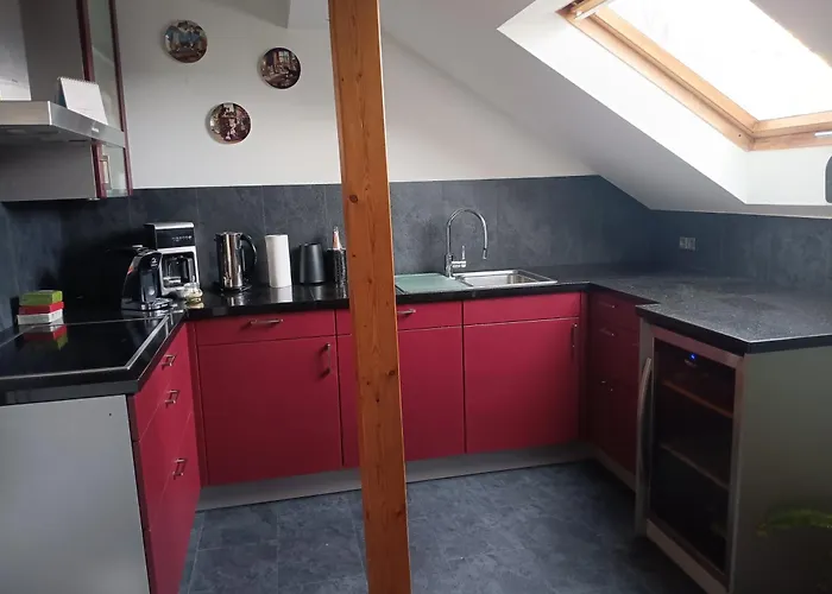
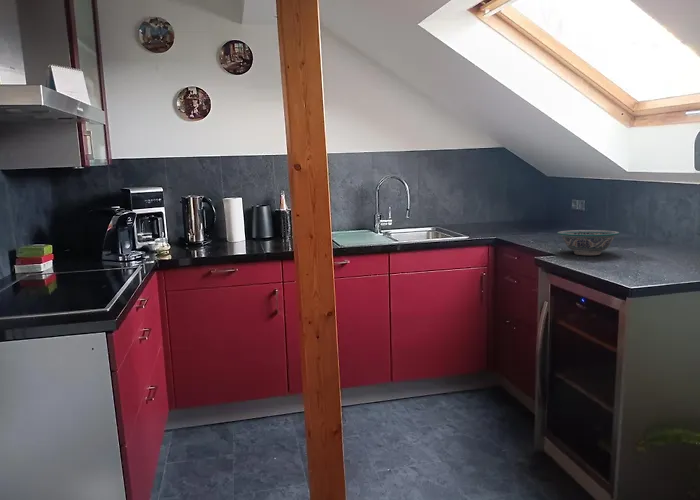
+ bowl [557,229,621,256]
